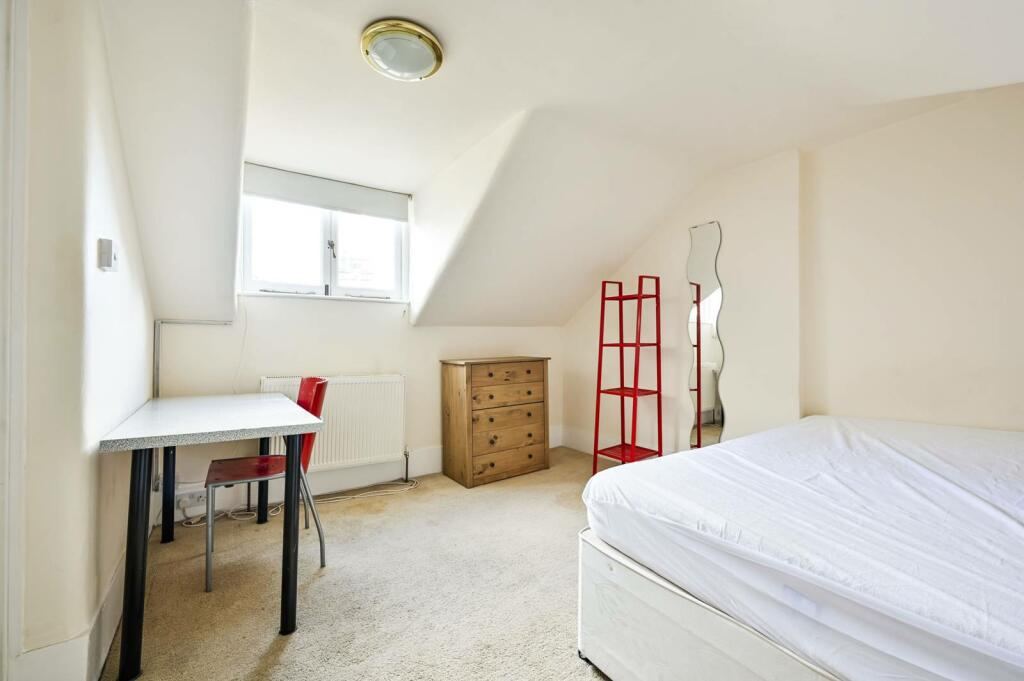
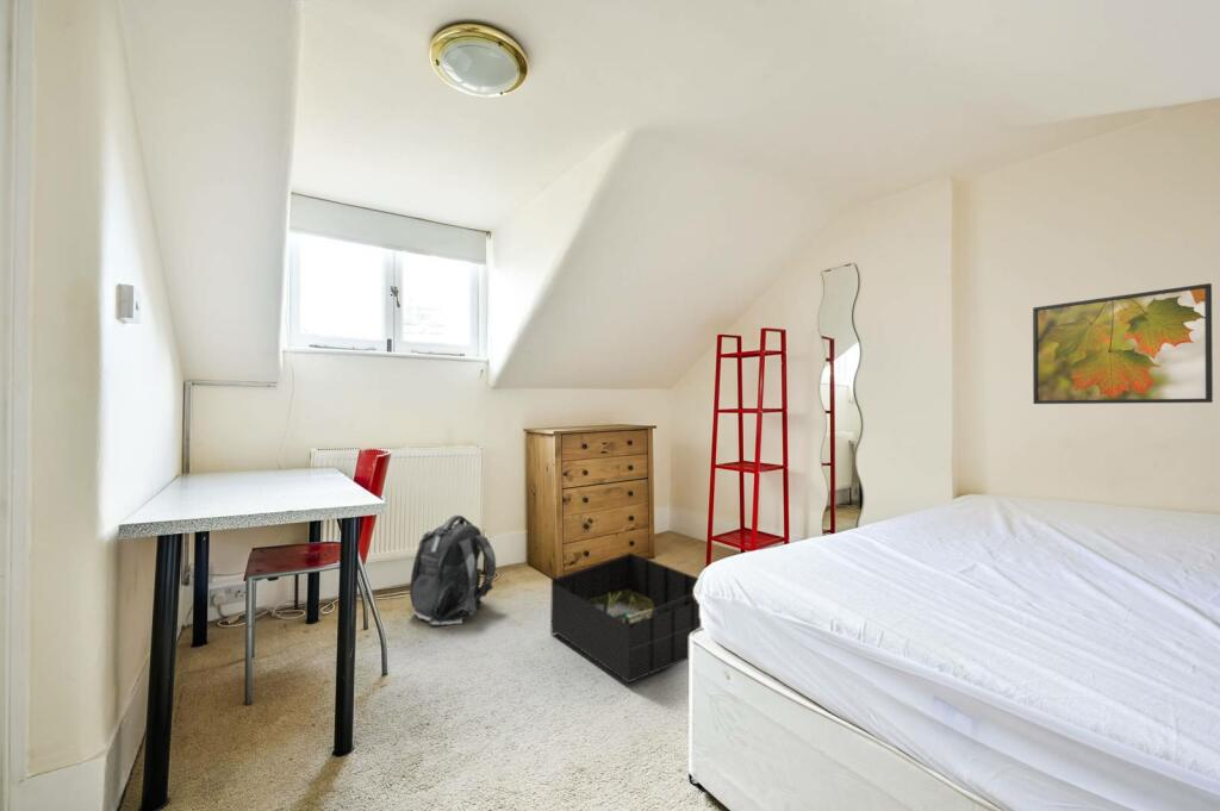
+ backpack [409,514,497,626]
+ storage bin [549,551,702,685]
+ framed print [1032,282,1214,405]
